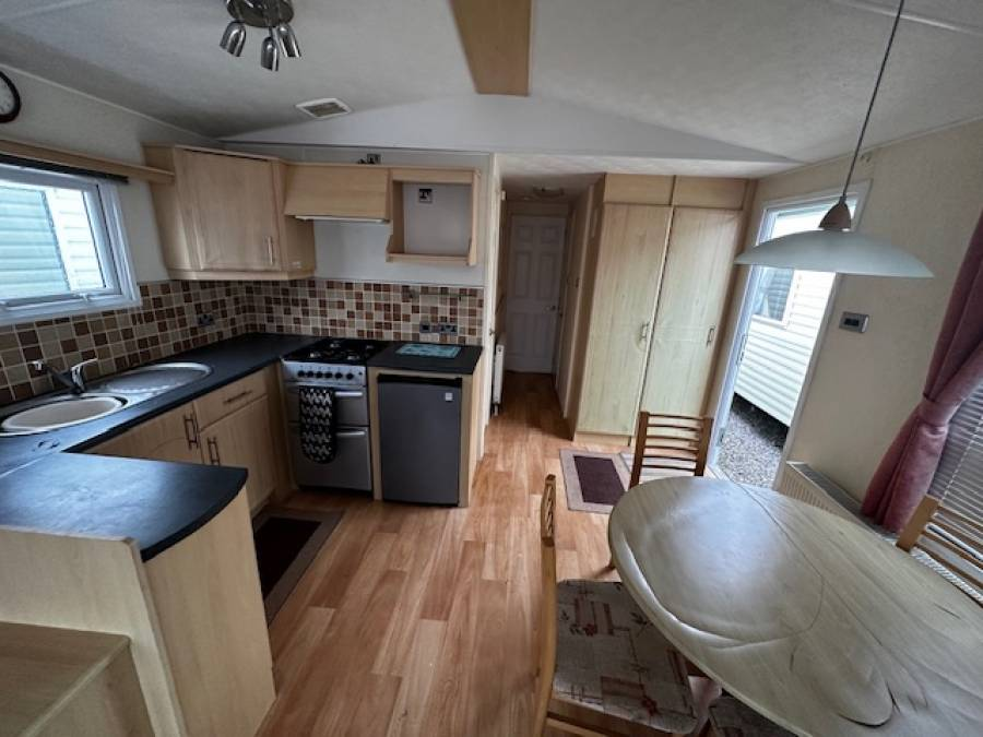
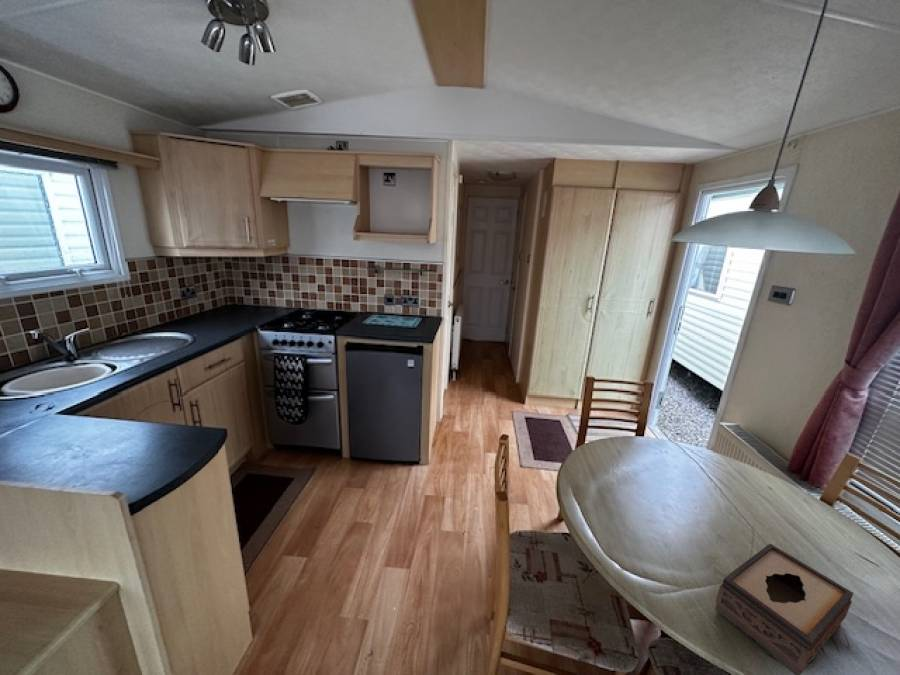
+ tissue box [714,543,854,675]
